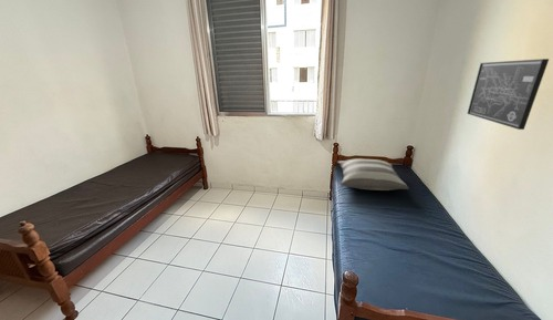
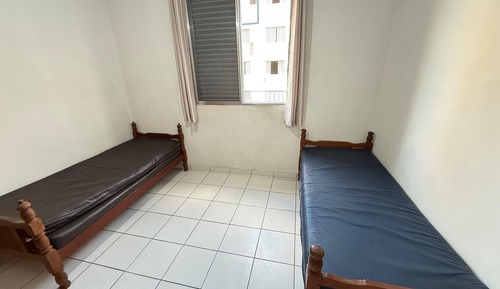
- wall art [467,58,550,131]
- pillow [337,157,410,192]
